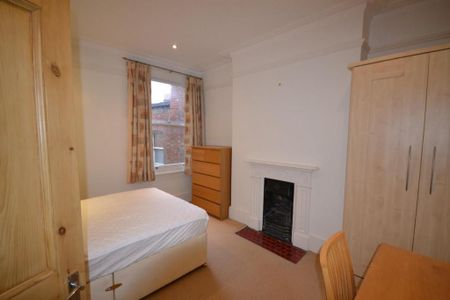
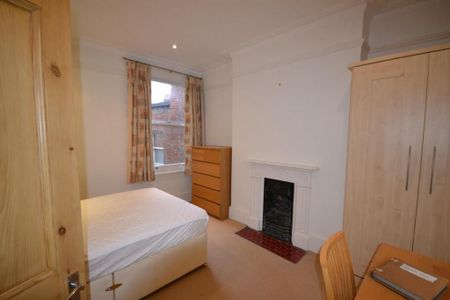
+ notebook [369,257,450,300]
